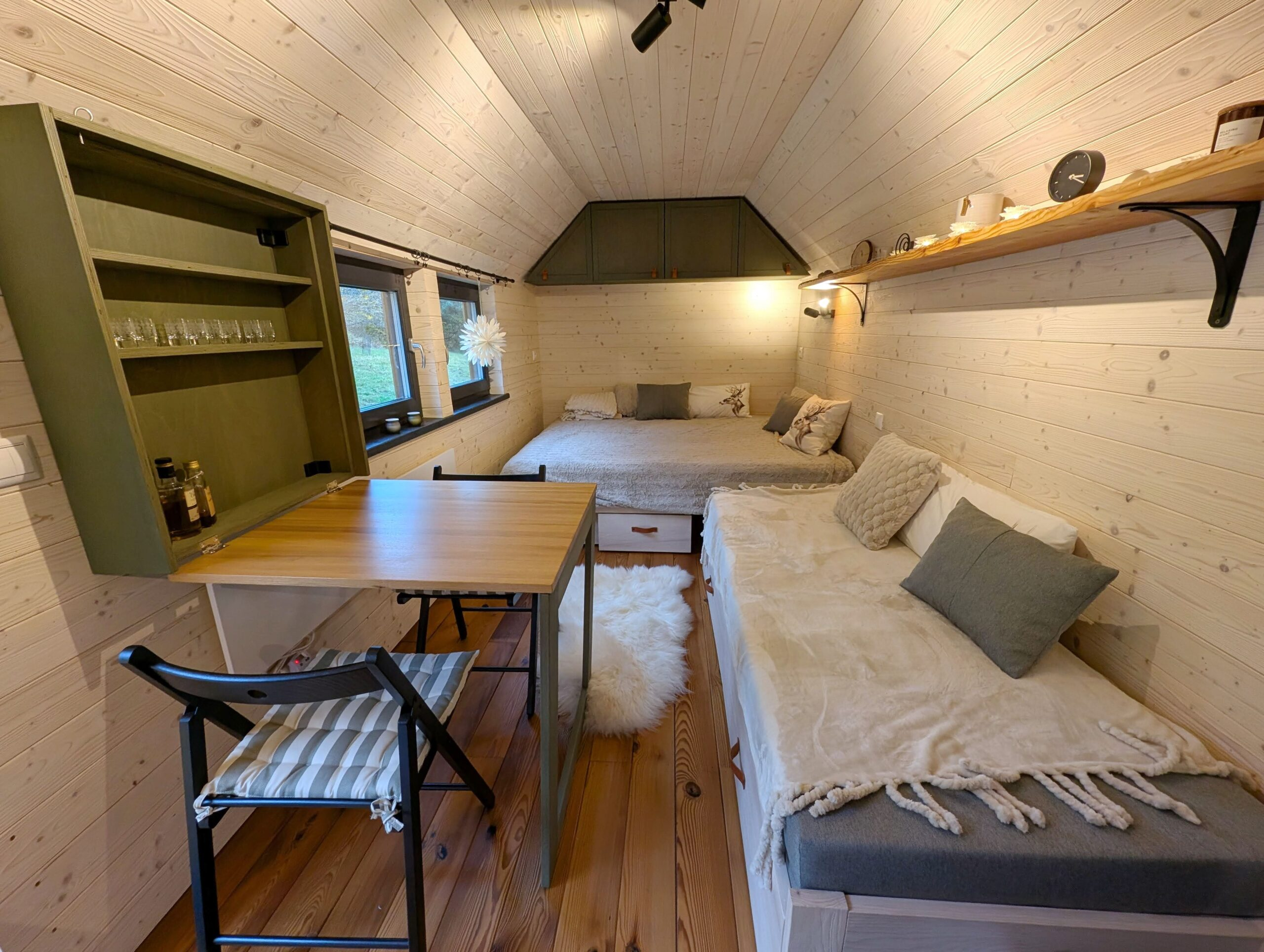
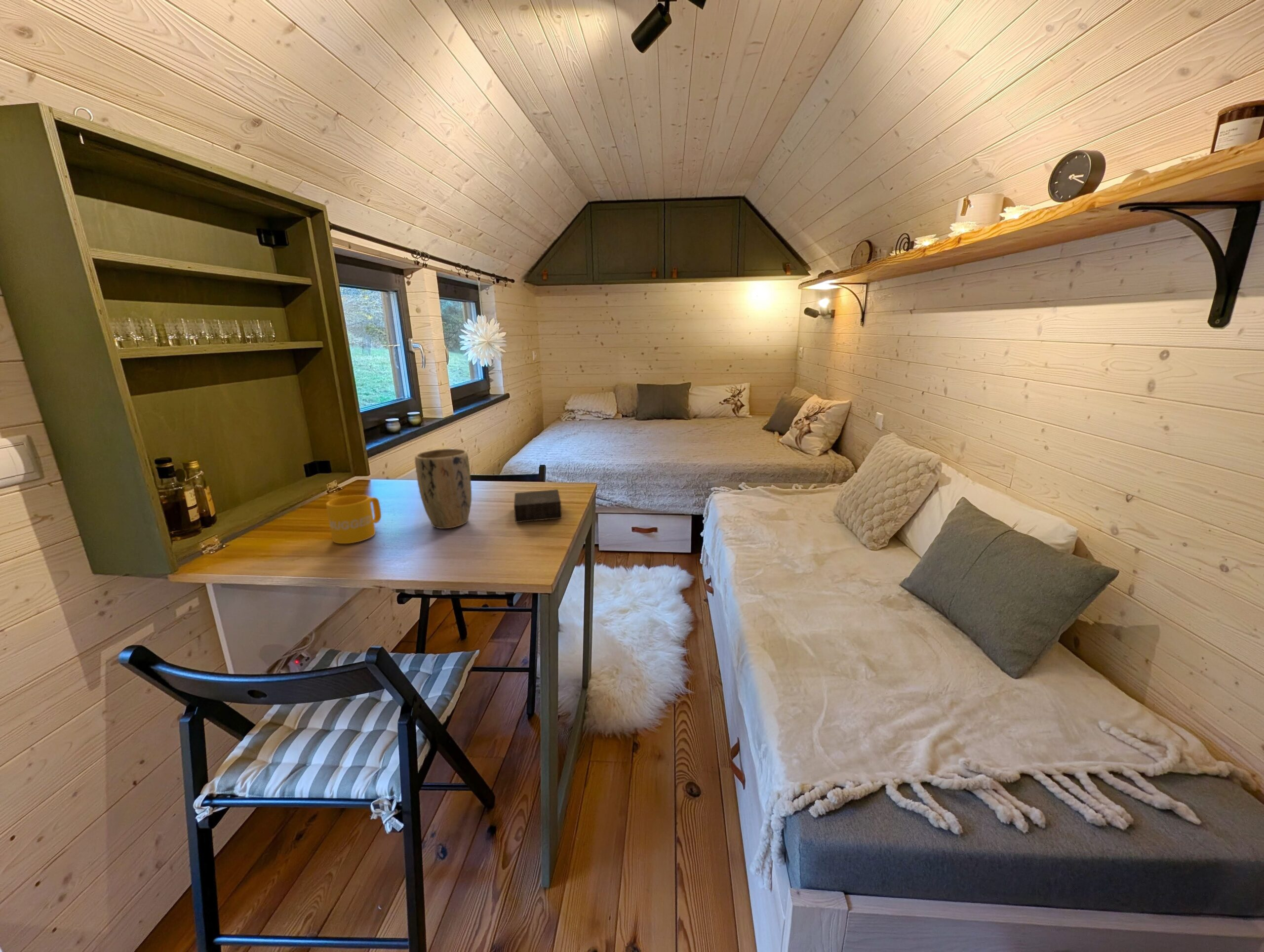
+ plant pot [414,448,472,529]
+ mug [325,494,382,544]
+ book [514,489,562,523]
